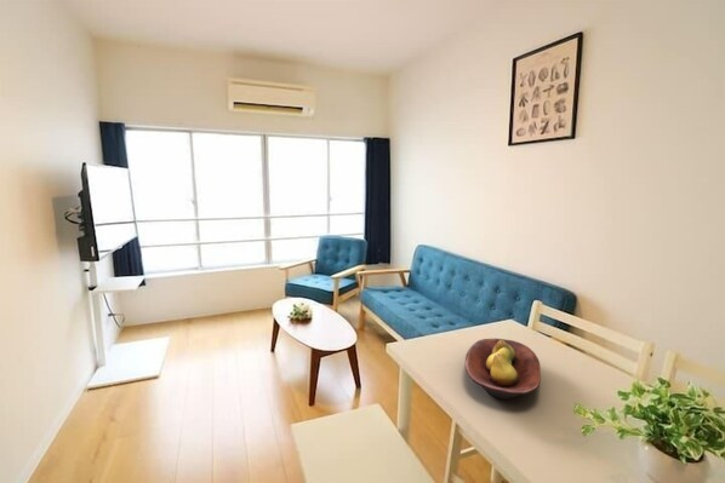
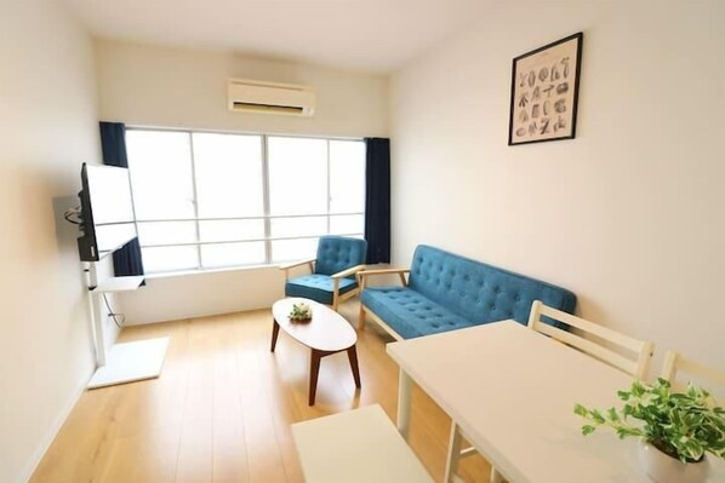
- fruit bowl [464,338,542,401]
